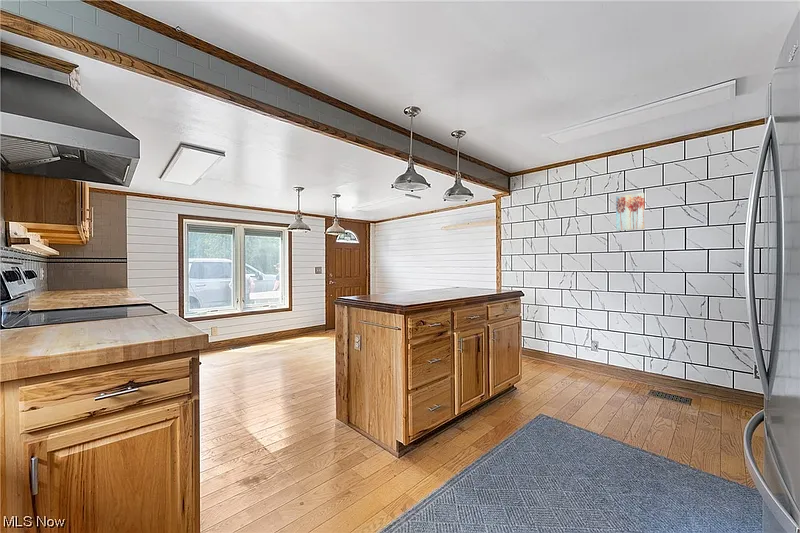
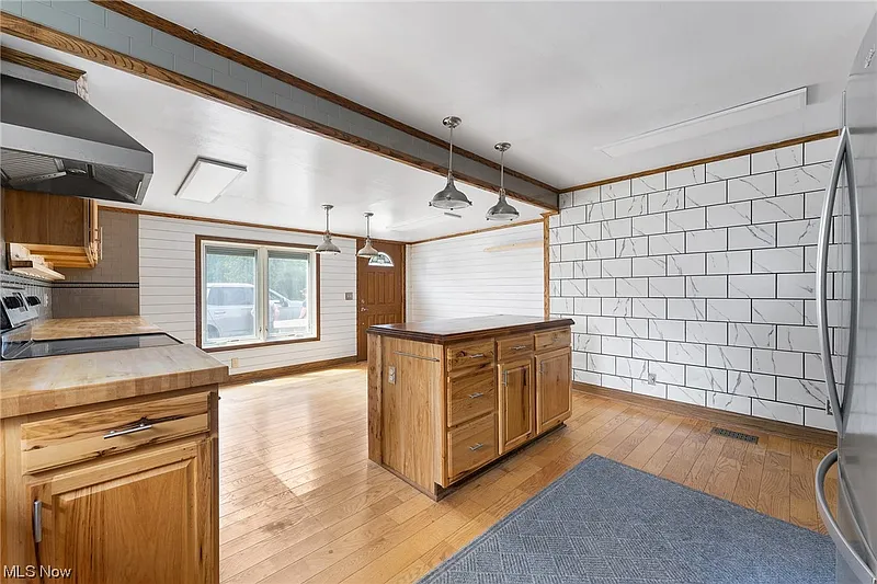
- wall art [615,192,646,232]
